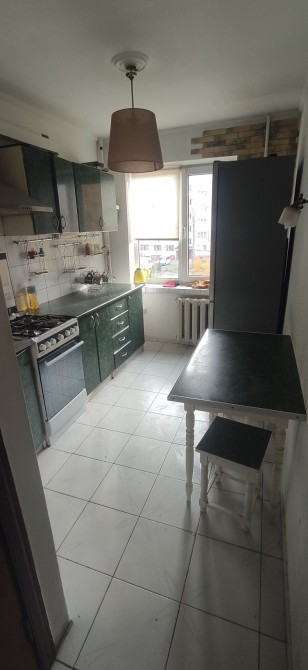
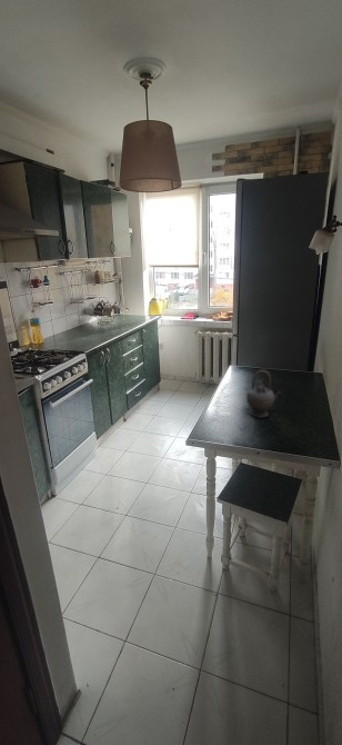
+ teapot [245,369,282,419]
